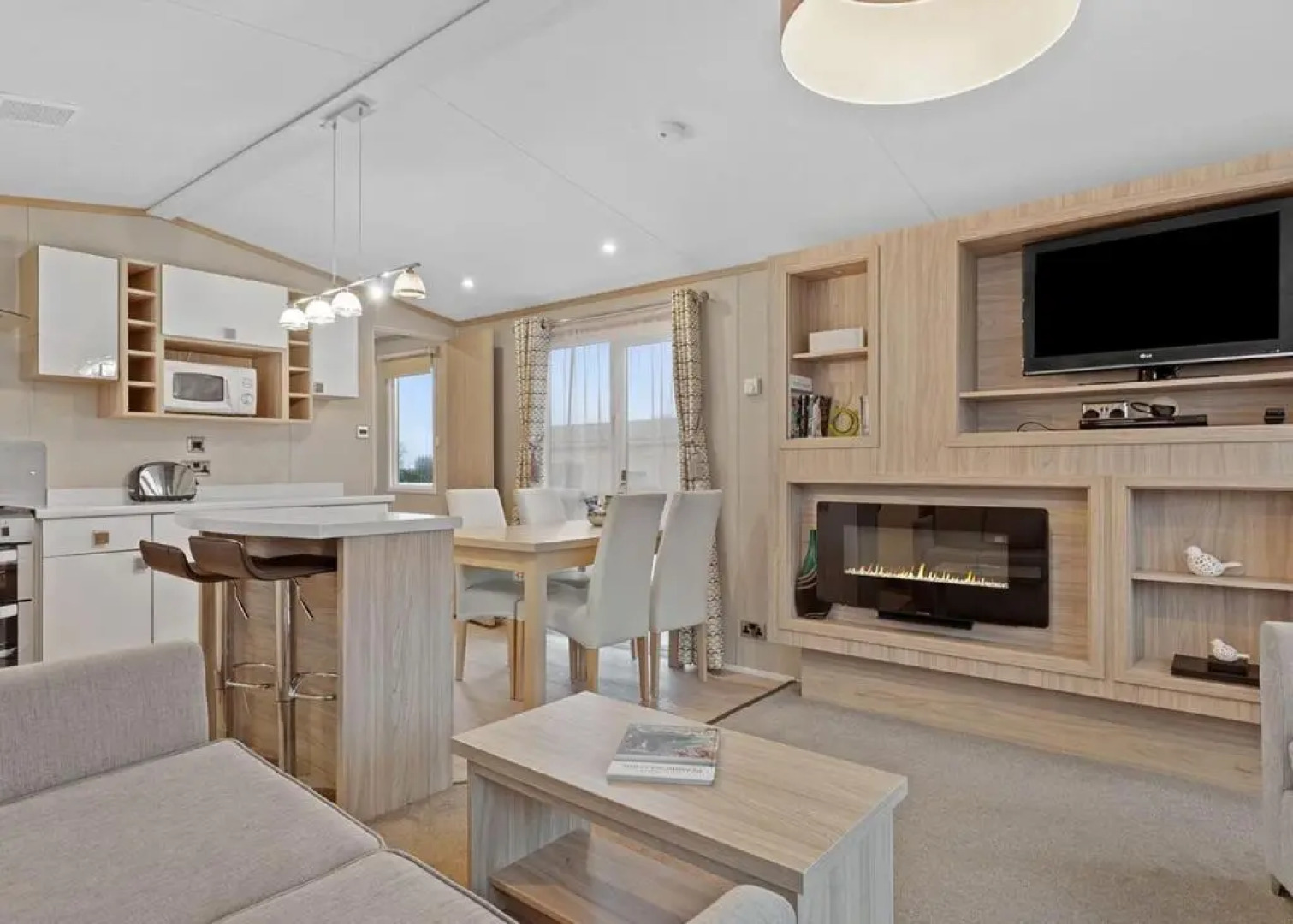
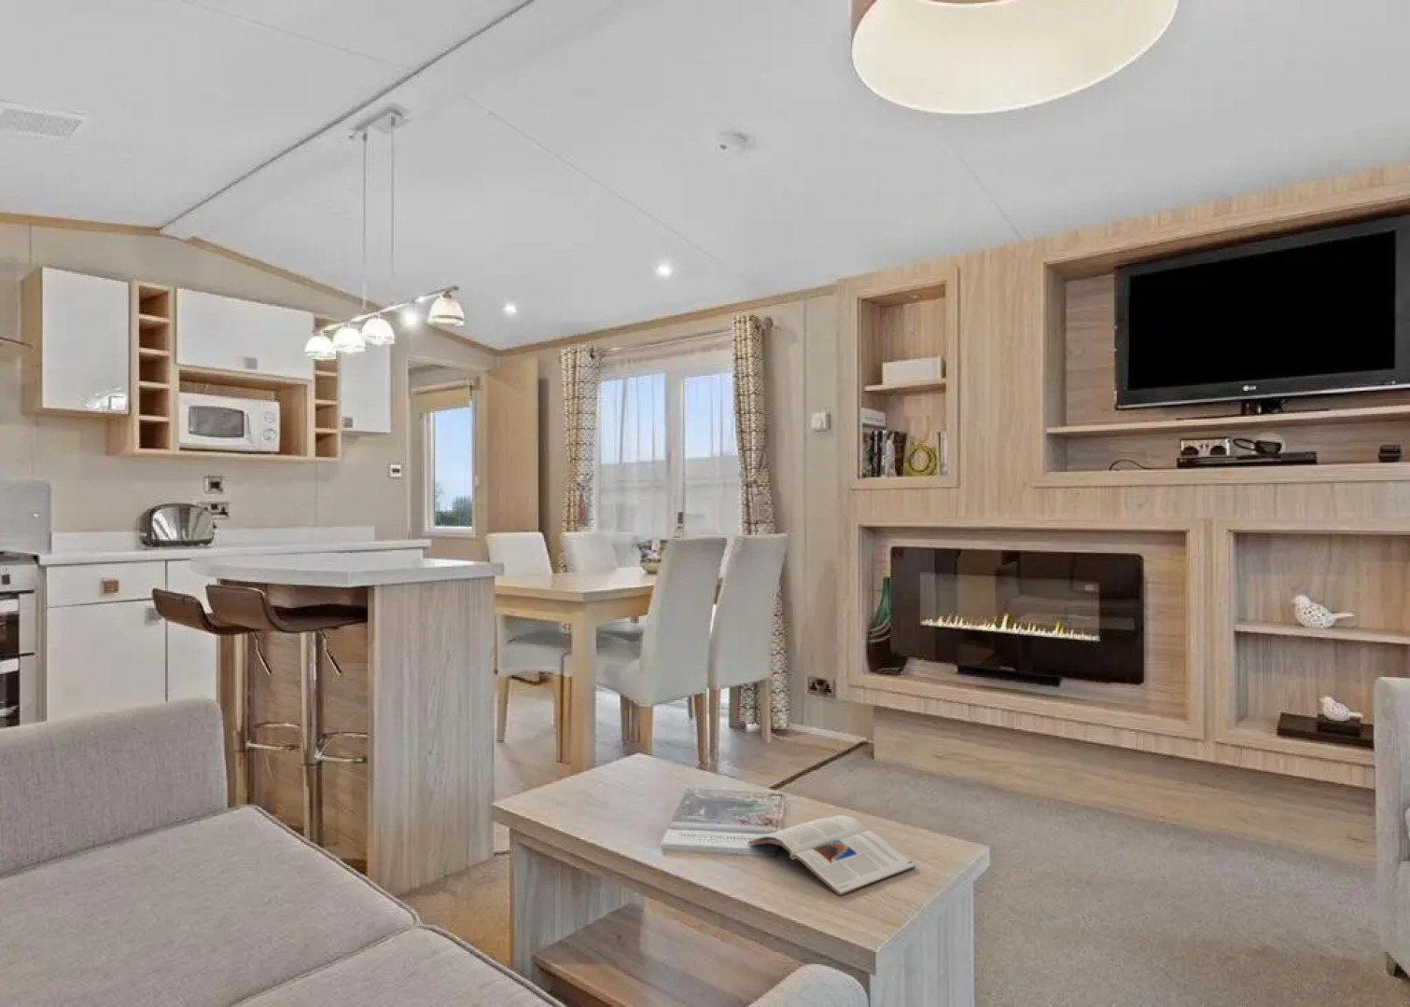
+ magazine [747,814,917,896]
